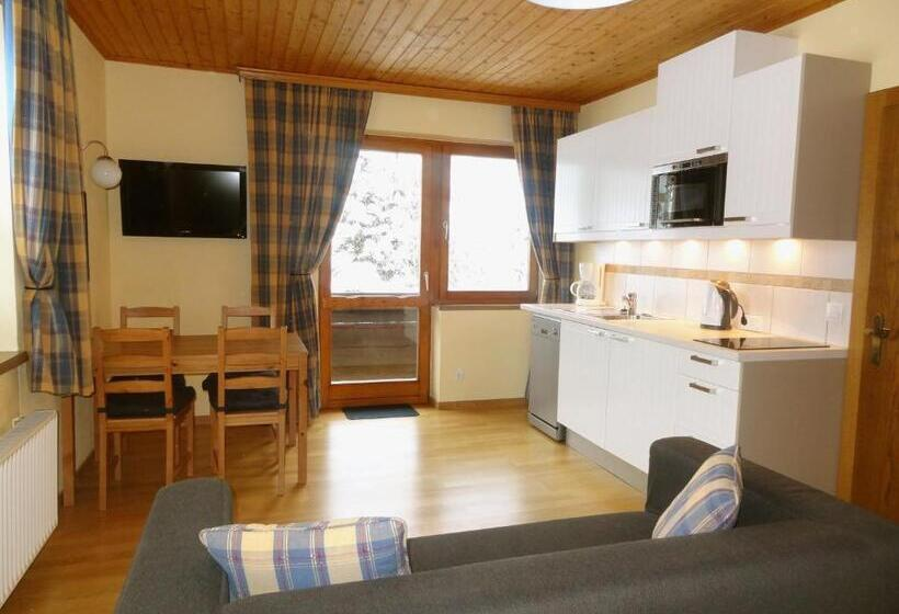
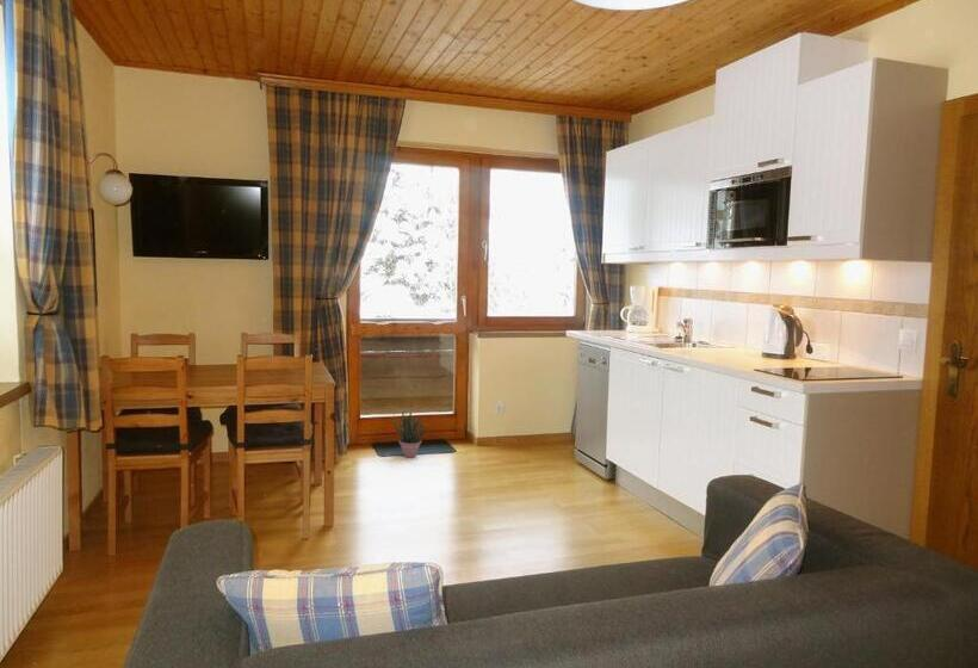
+ potted plant [392,410,427,459]
